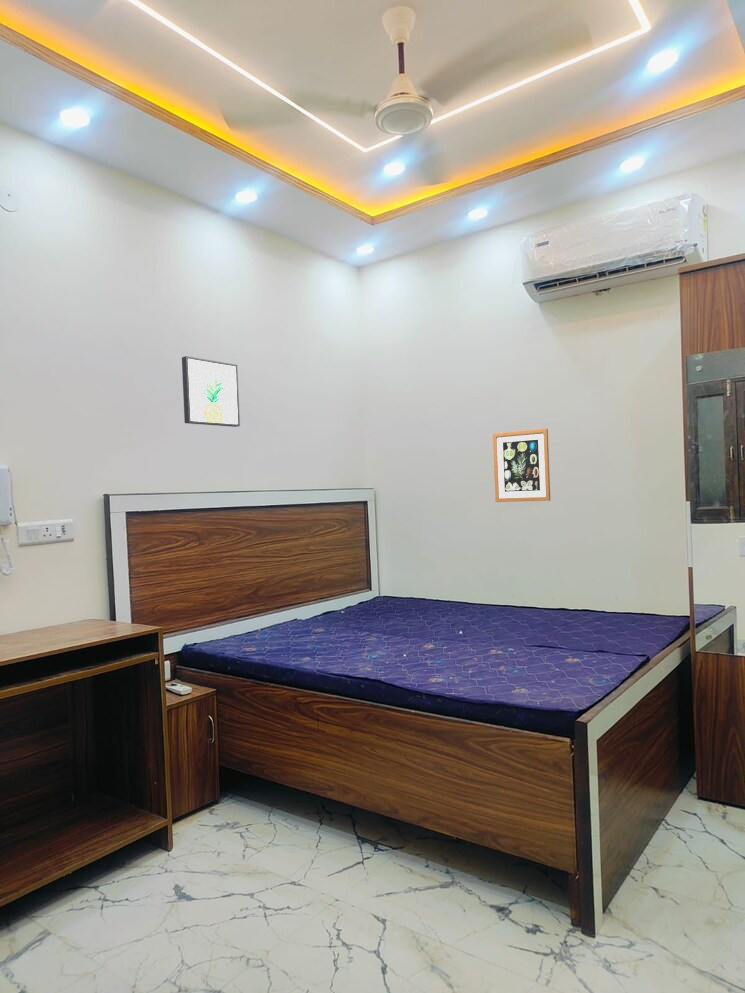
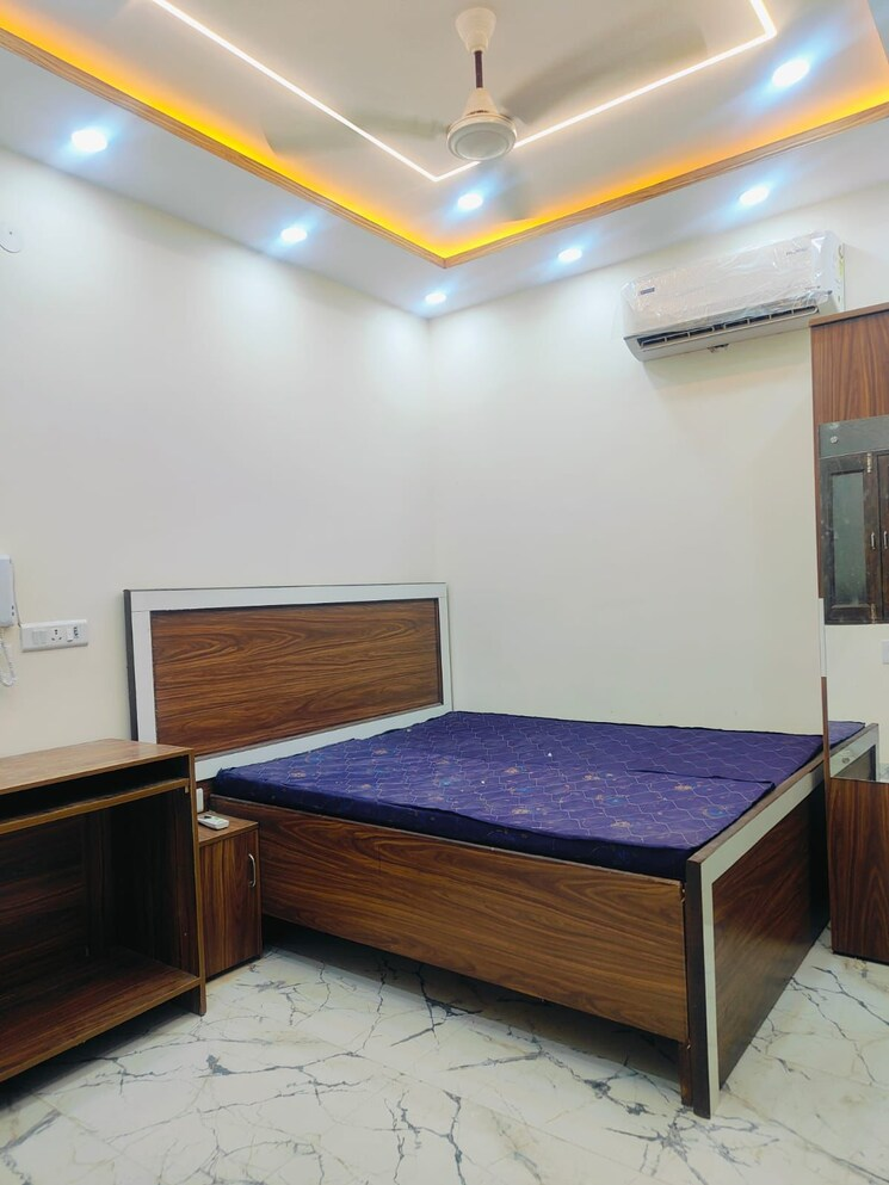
- wall art [492,427,551,503]
- wall art [181,355,241,428]
